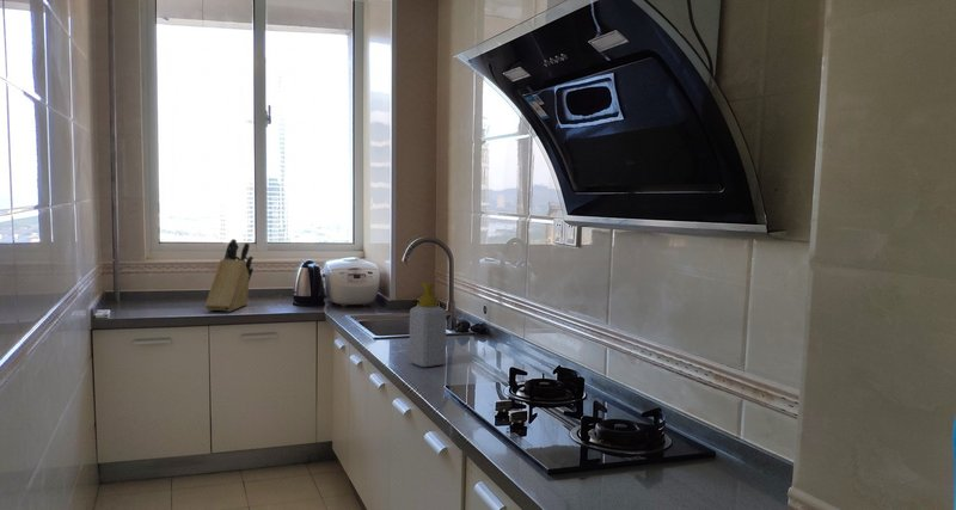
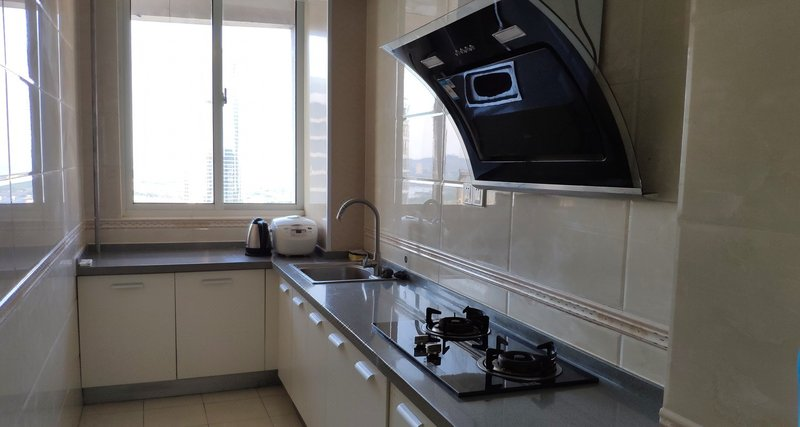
- soap bottle [407,282,448,368]
- knife block [204,238,255,313]
